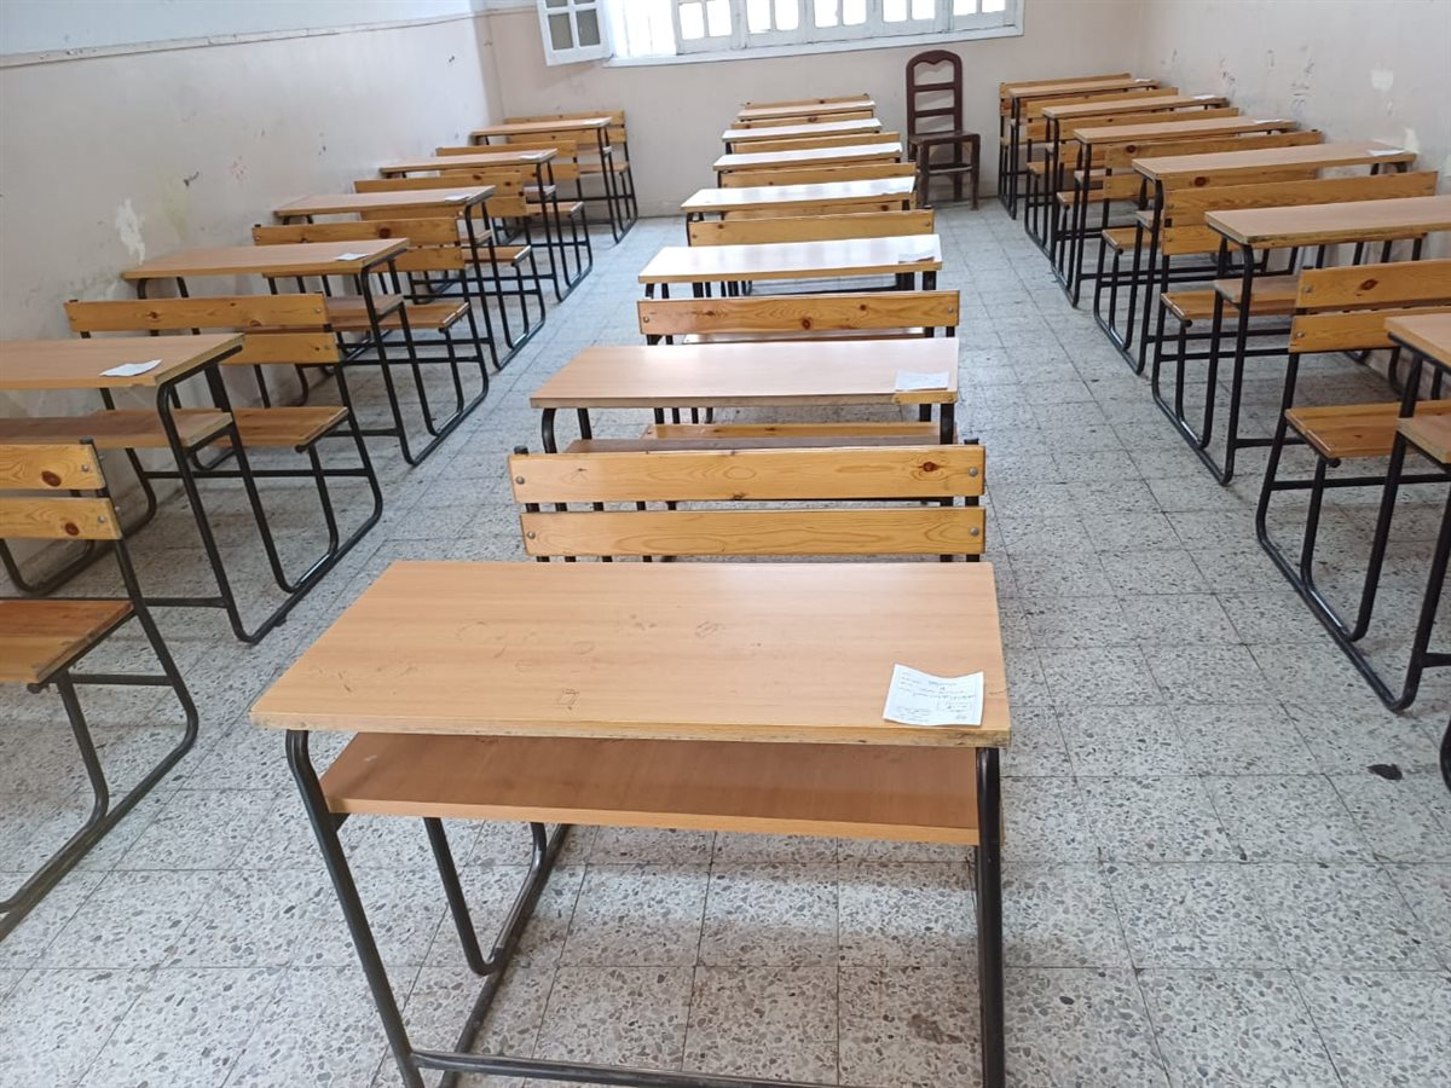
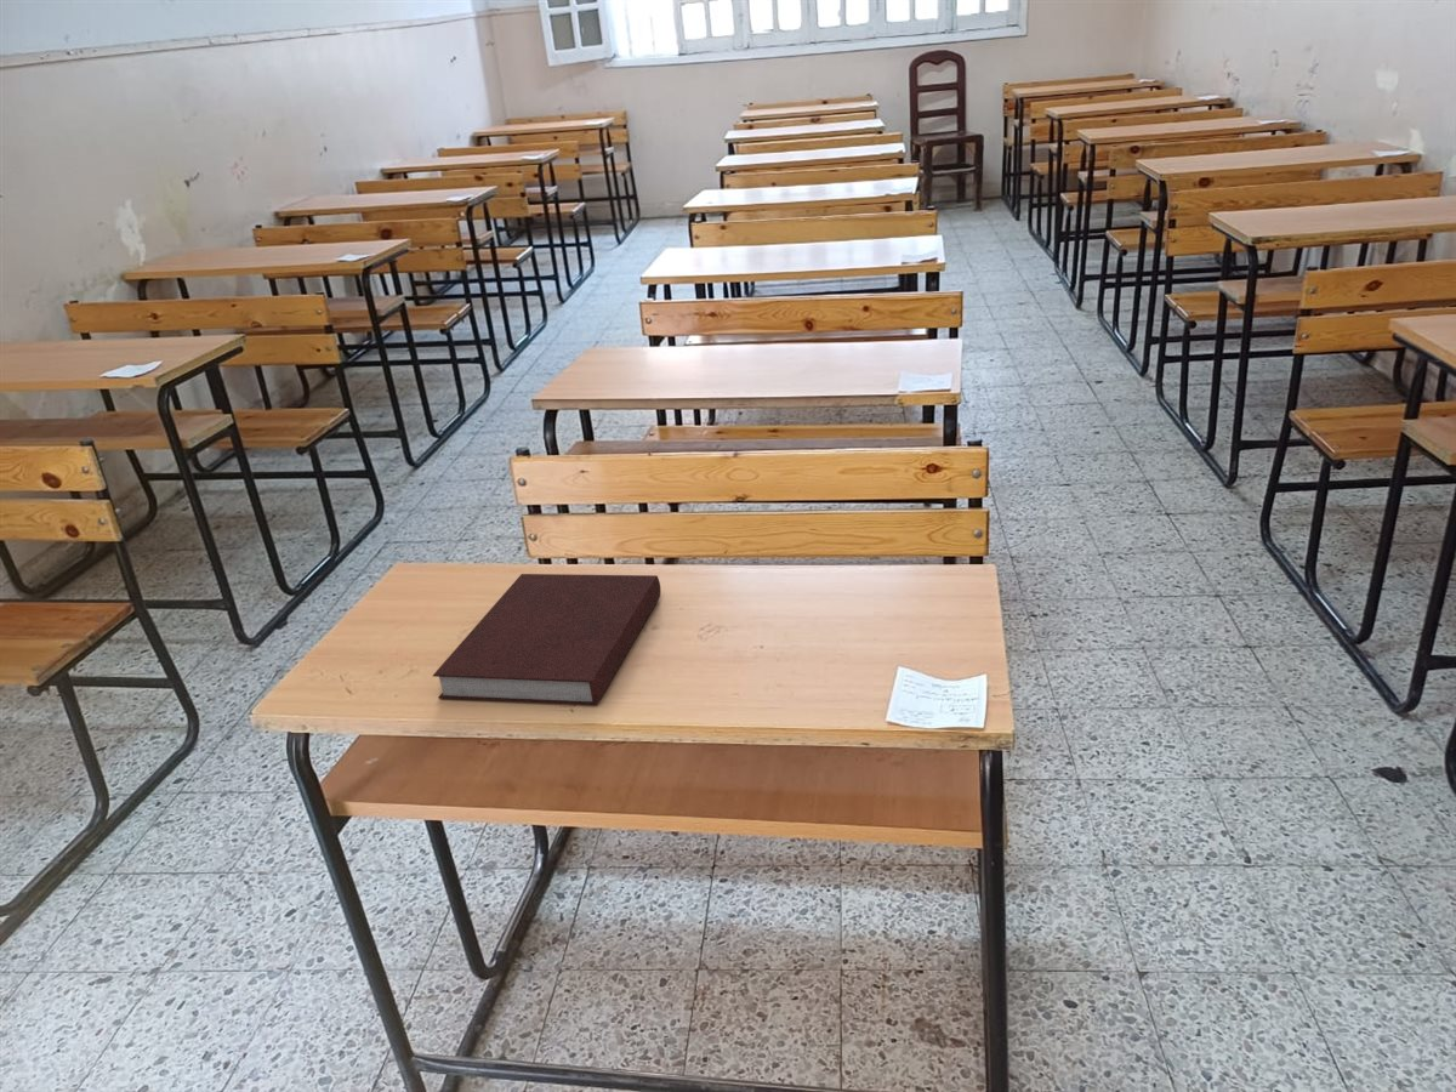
+ notebook [432,573,661,706]
